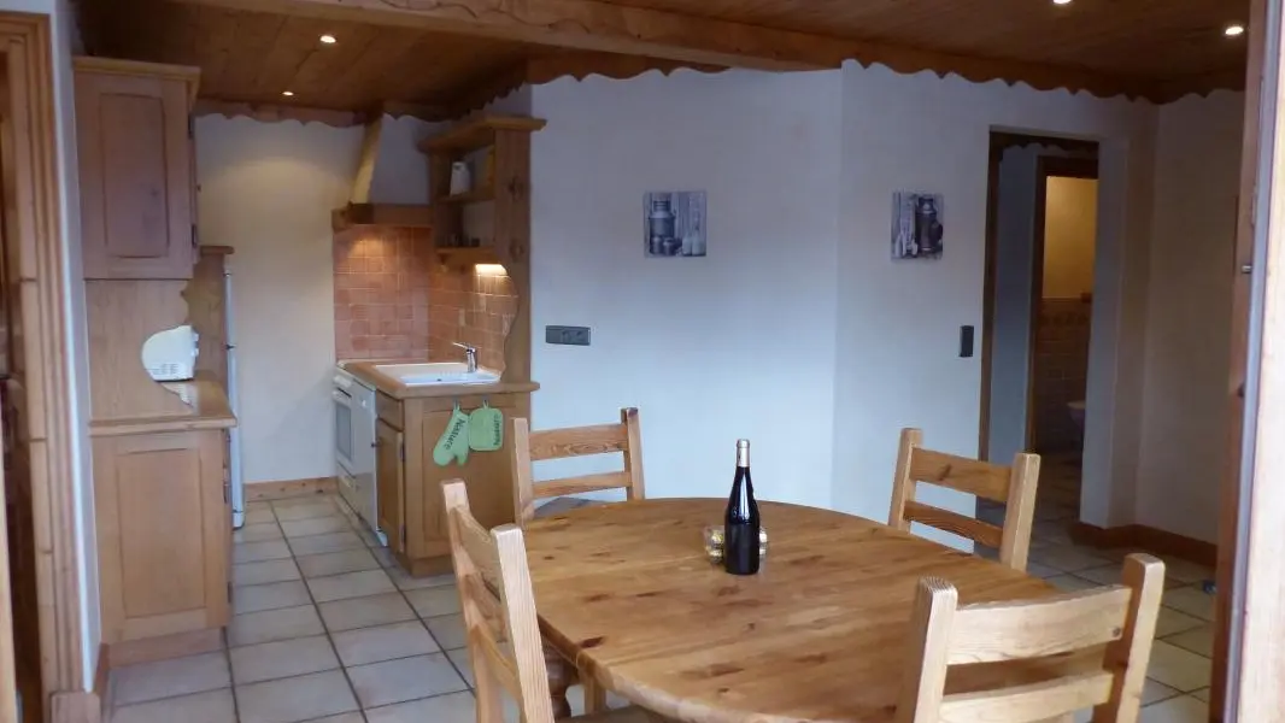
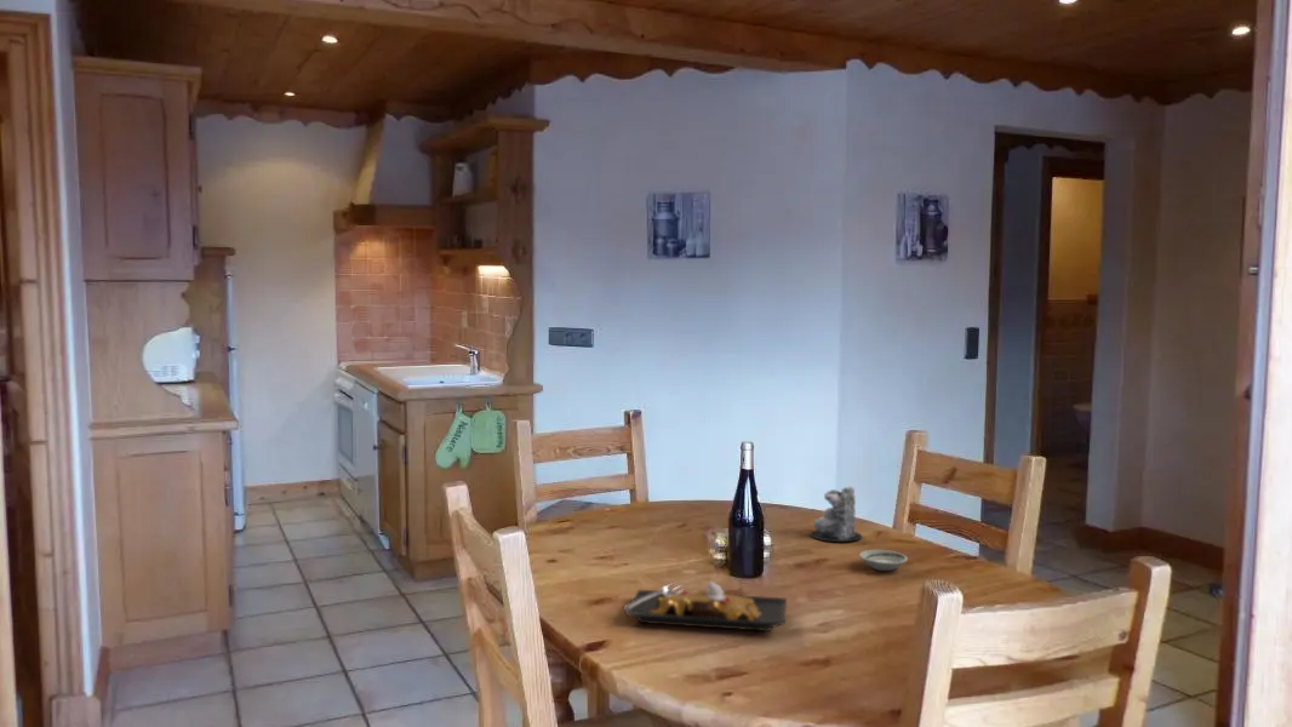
+ saucer [858,549,909,572]
+ plate [622,579,788,632]
+ candle [808,486,864,543]
